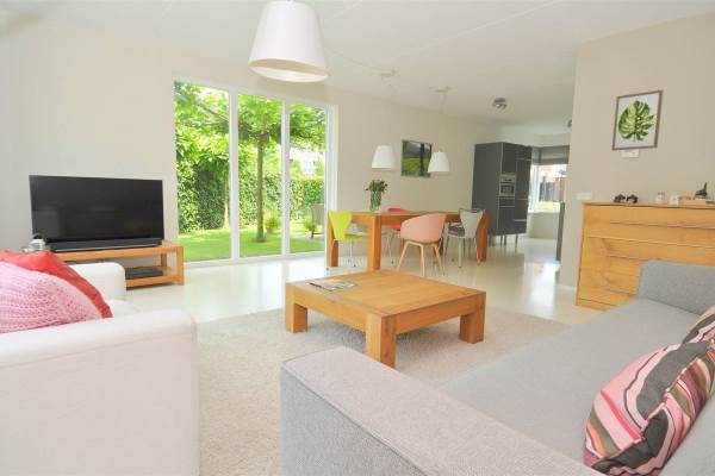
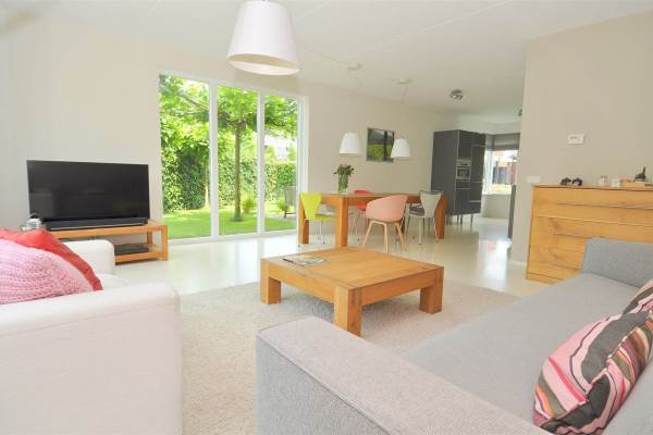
- wall art [611,89,665,151]
